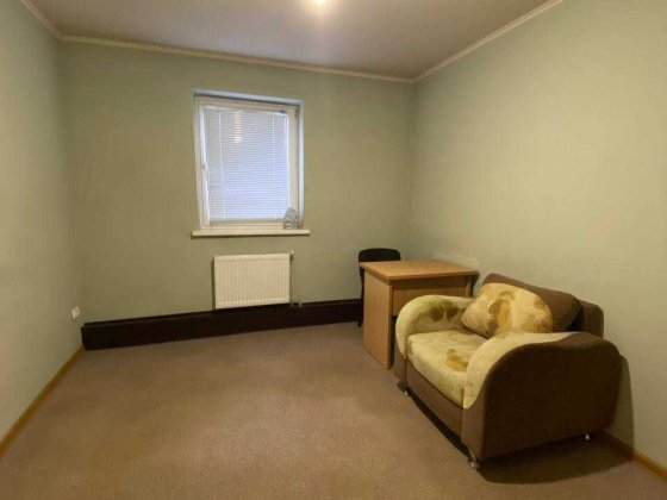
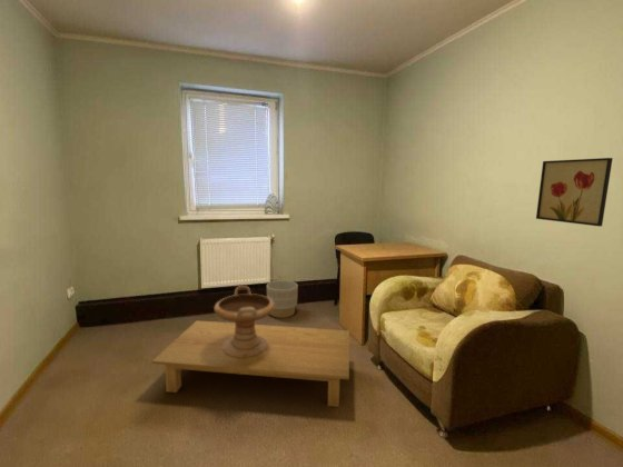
+ coffee table [151,319,350,408]
+ decorative bowl [212,285,275,357]
+ planter [266,279,299,319]
+ wall art [535,157,614,228]
